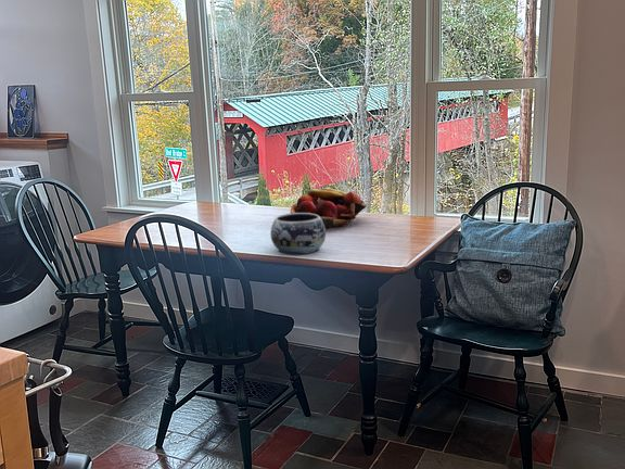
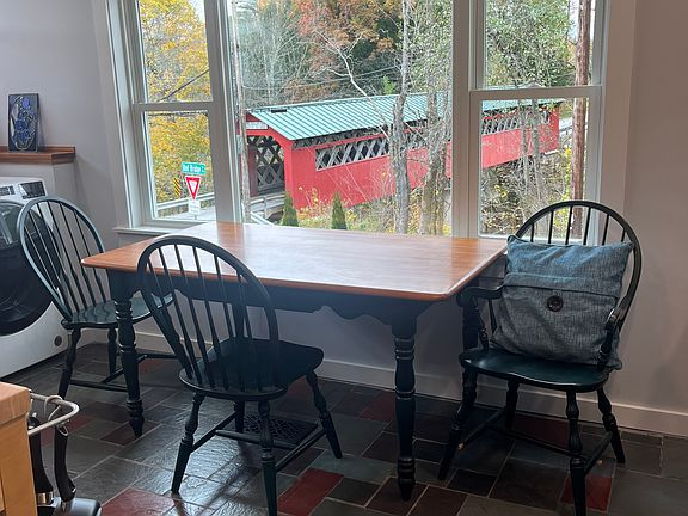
- decorative bowl [269,213,327,255]
- fruit basket [290,188,368,229]
